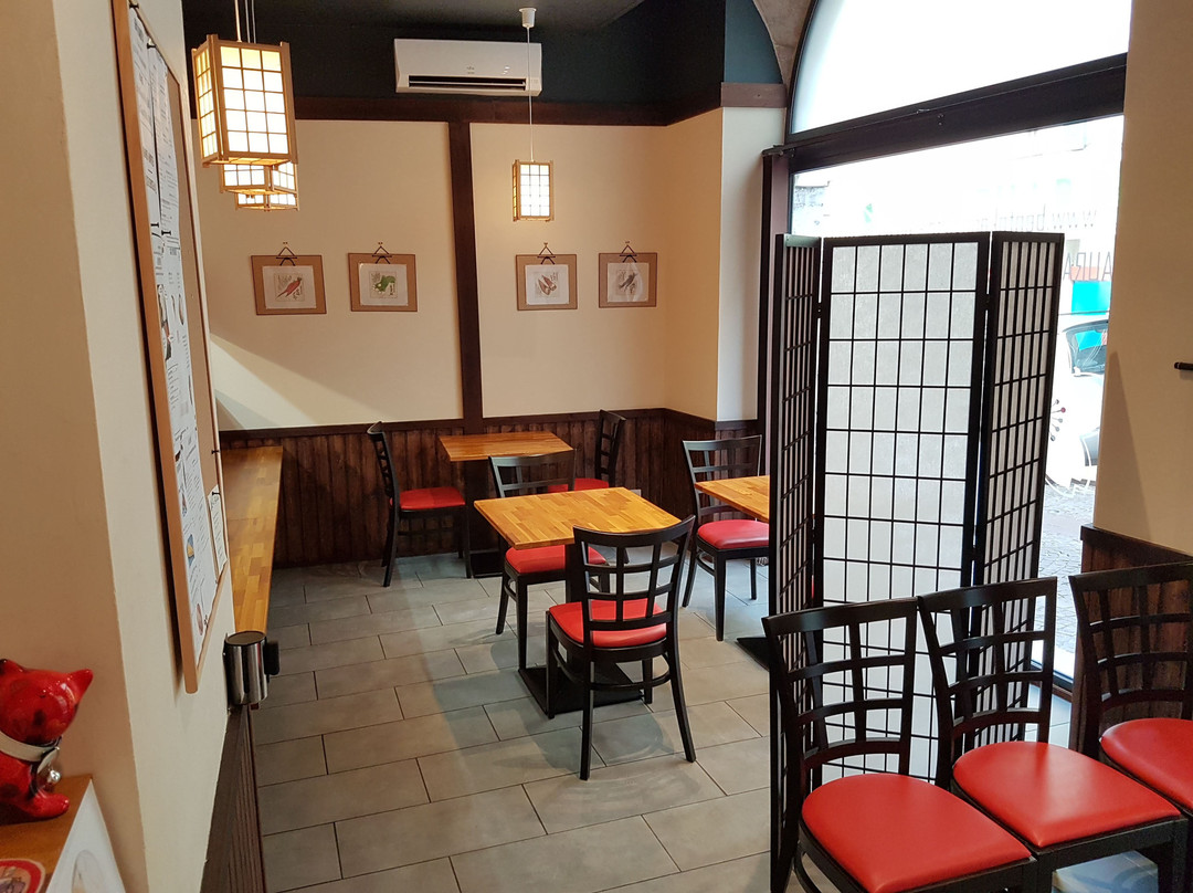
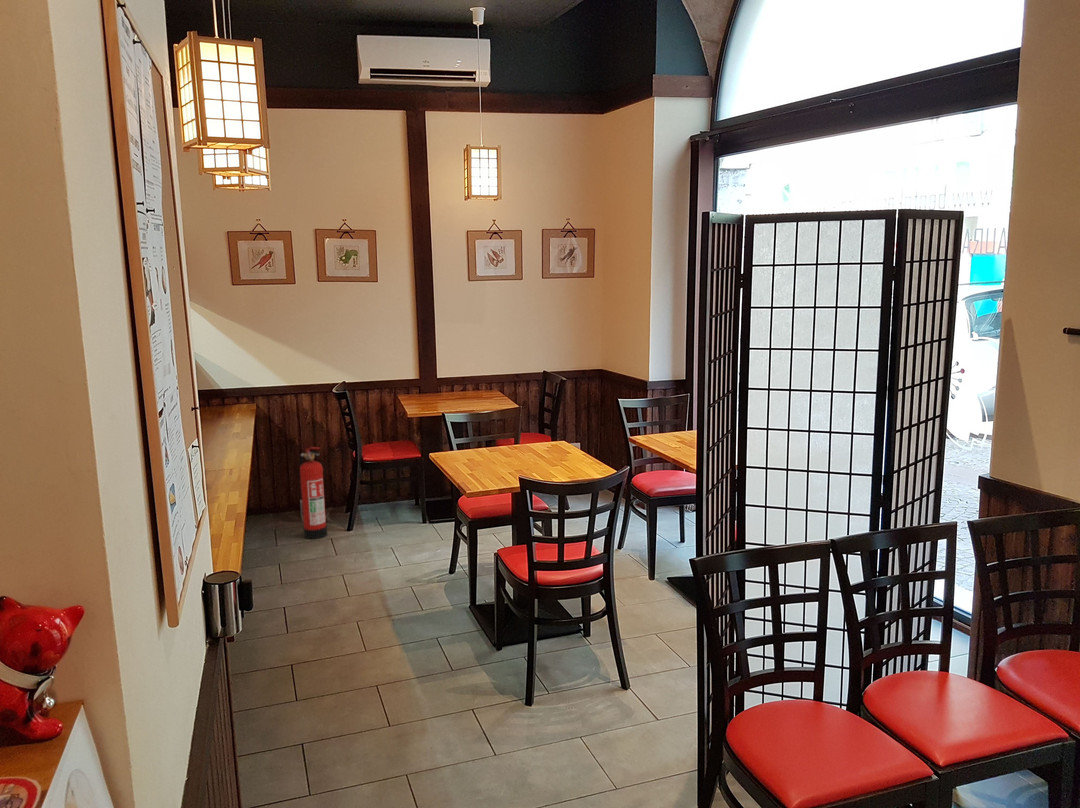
+ fire extinguisher [299,446,328,540]
